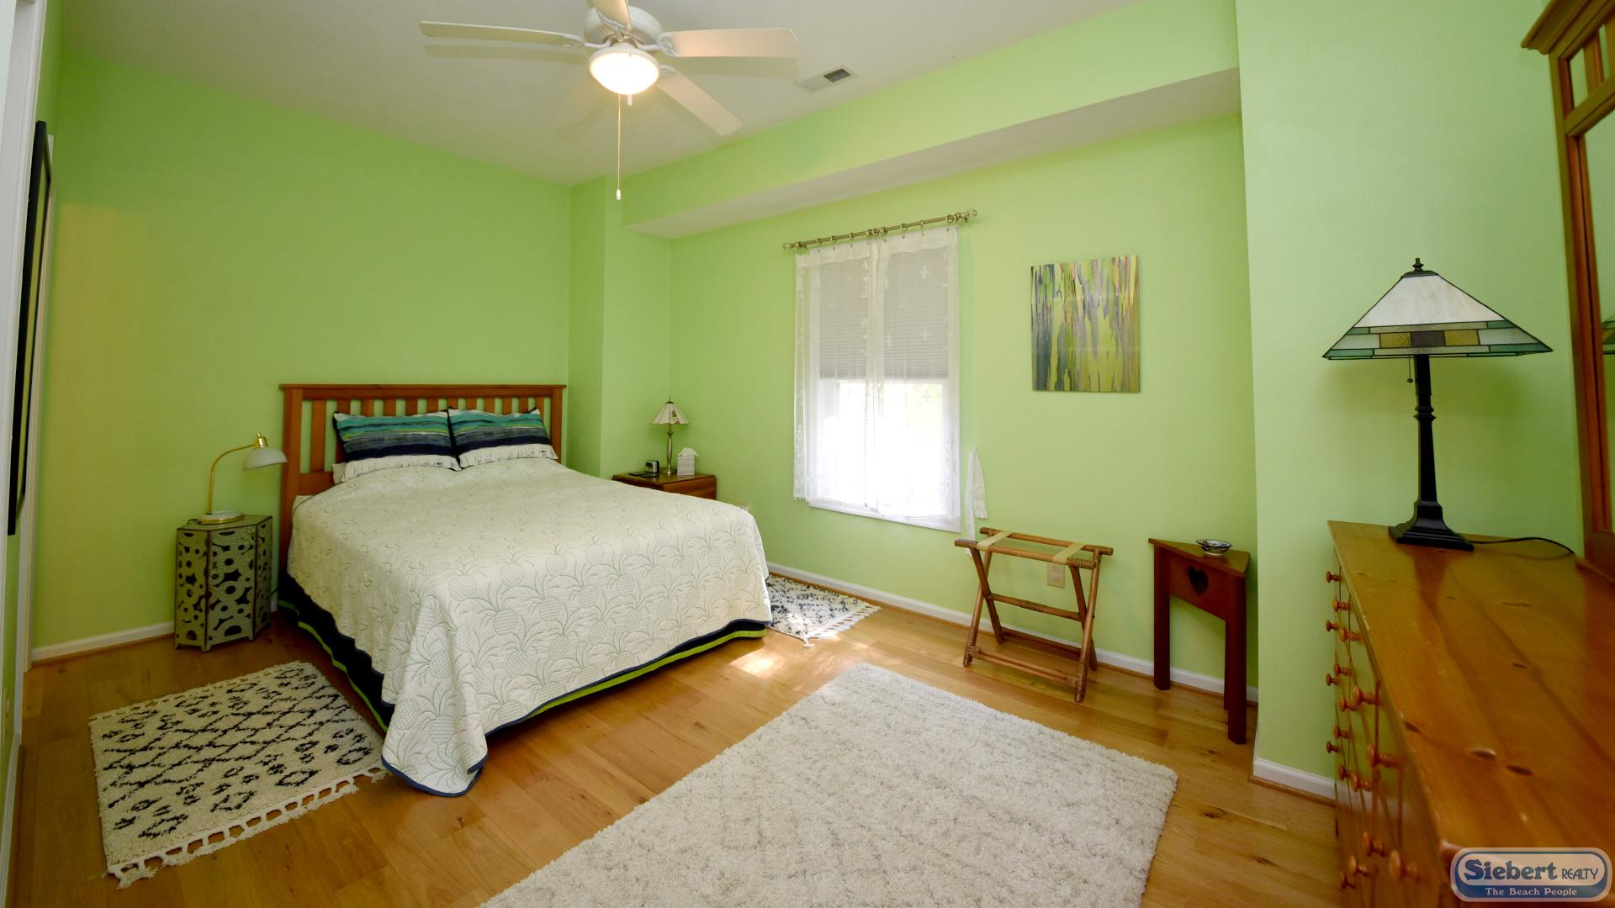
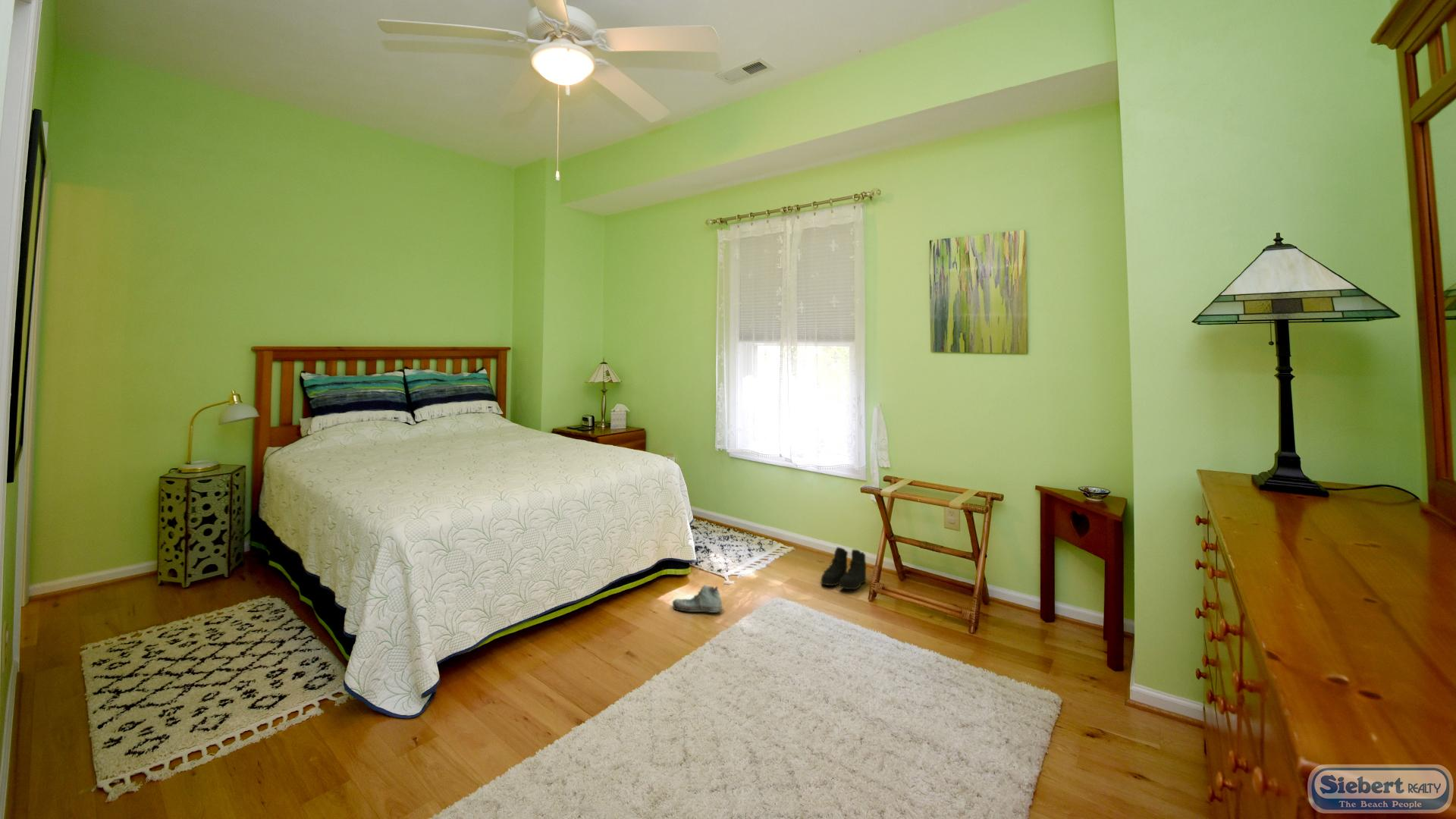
+ boots [820,546,867,591]
+ shoe [672,584,723,613]
